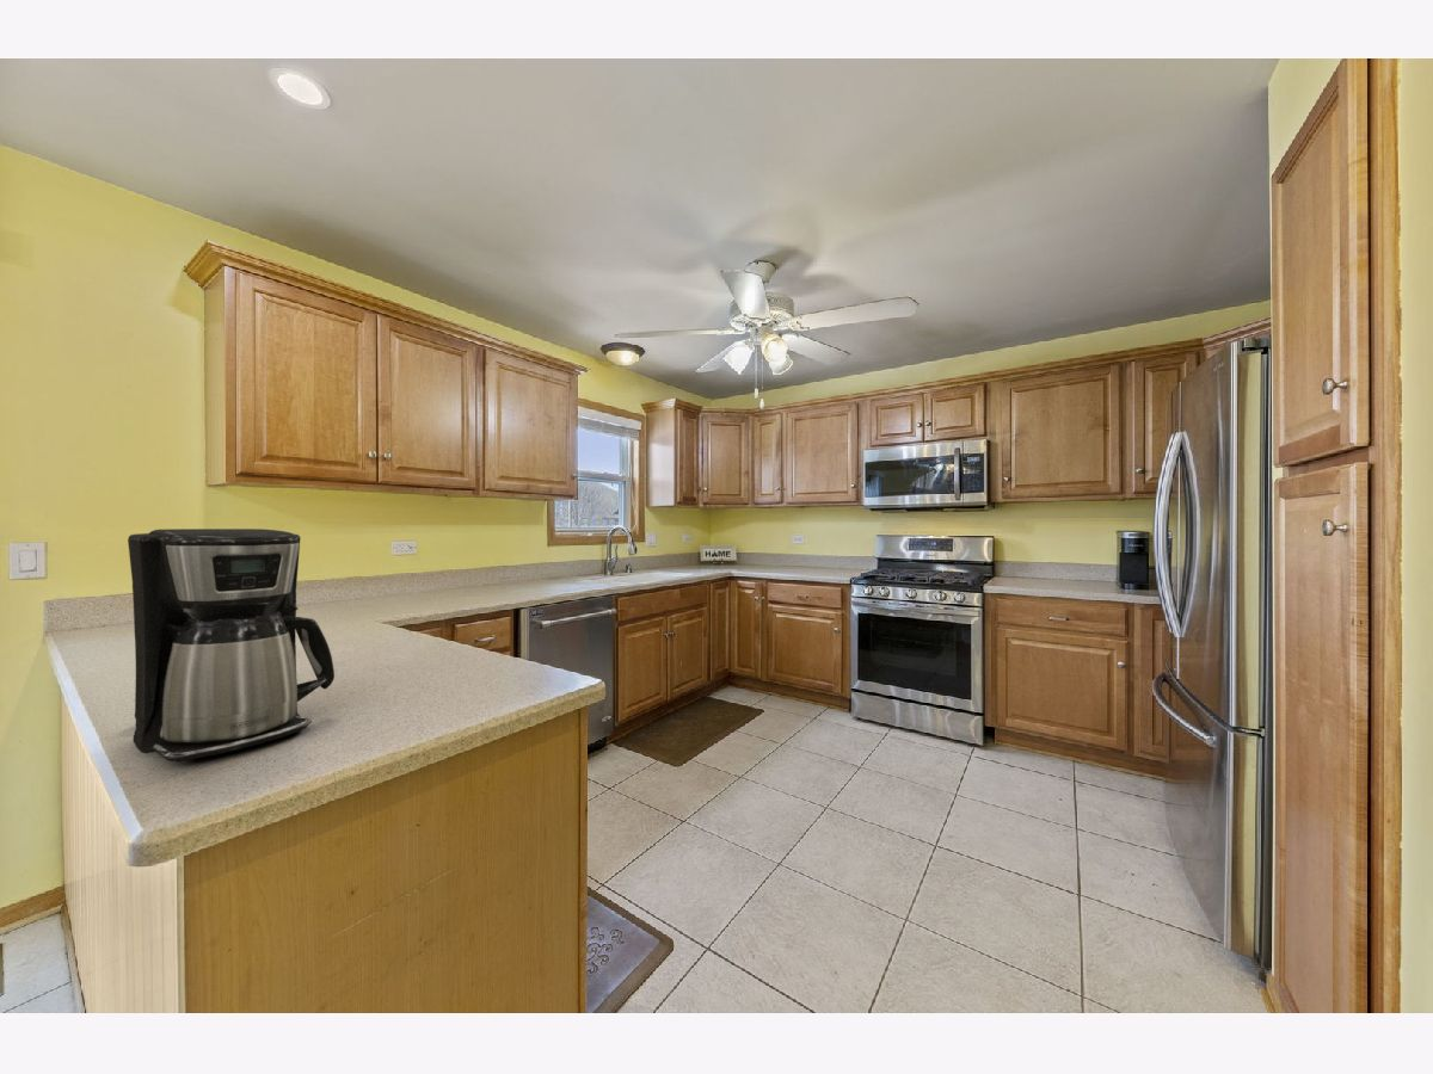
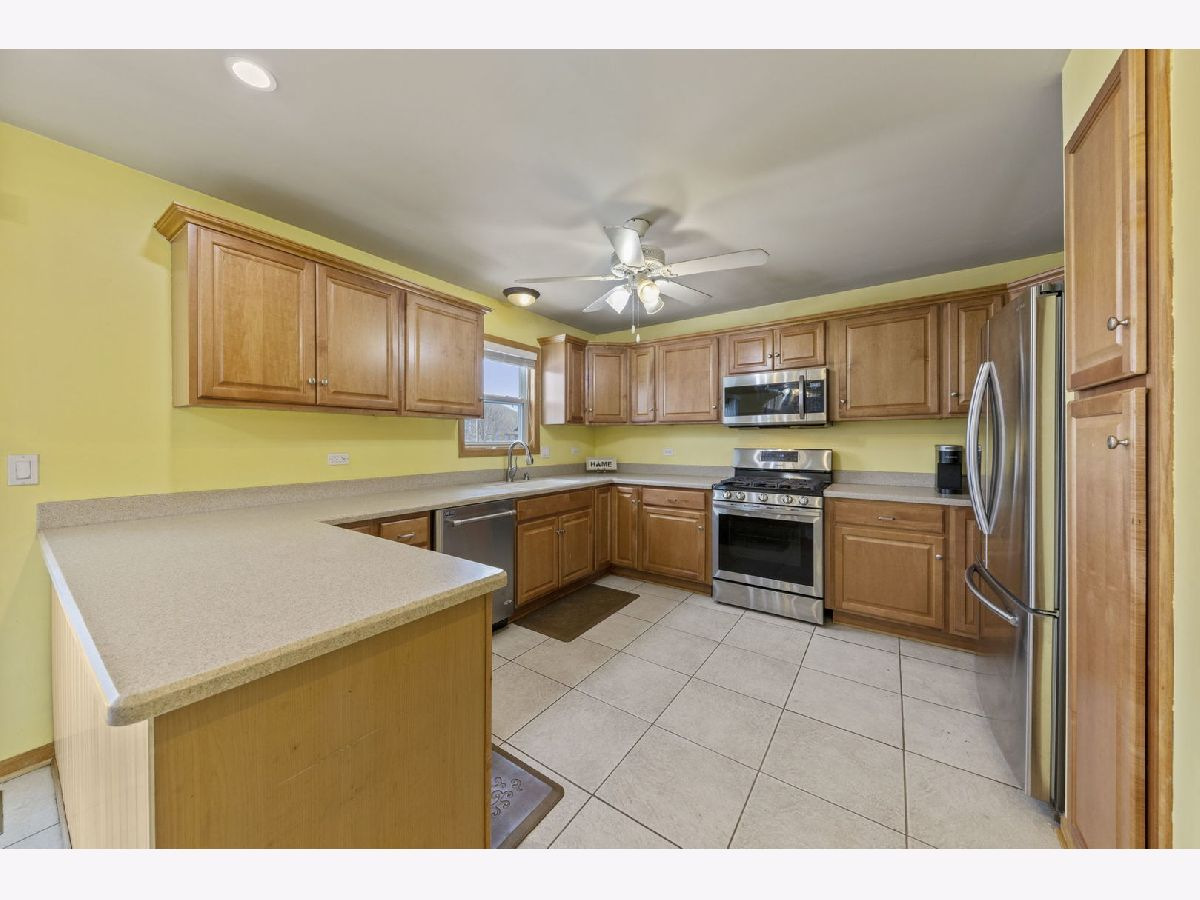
- coffee maker [127,527,336,764]
